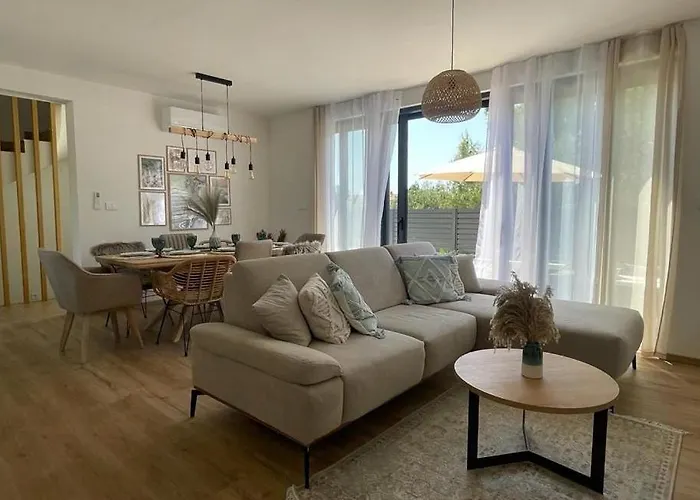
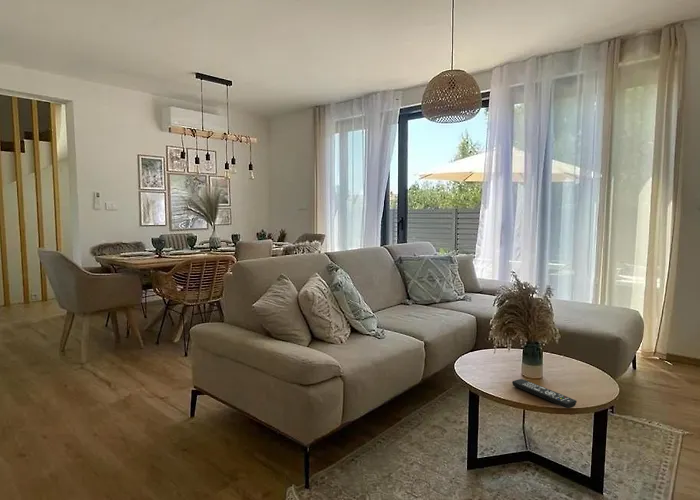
+ remote control [511,378,578,409]
